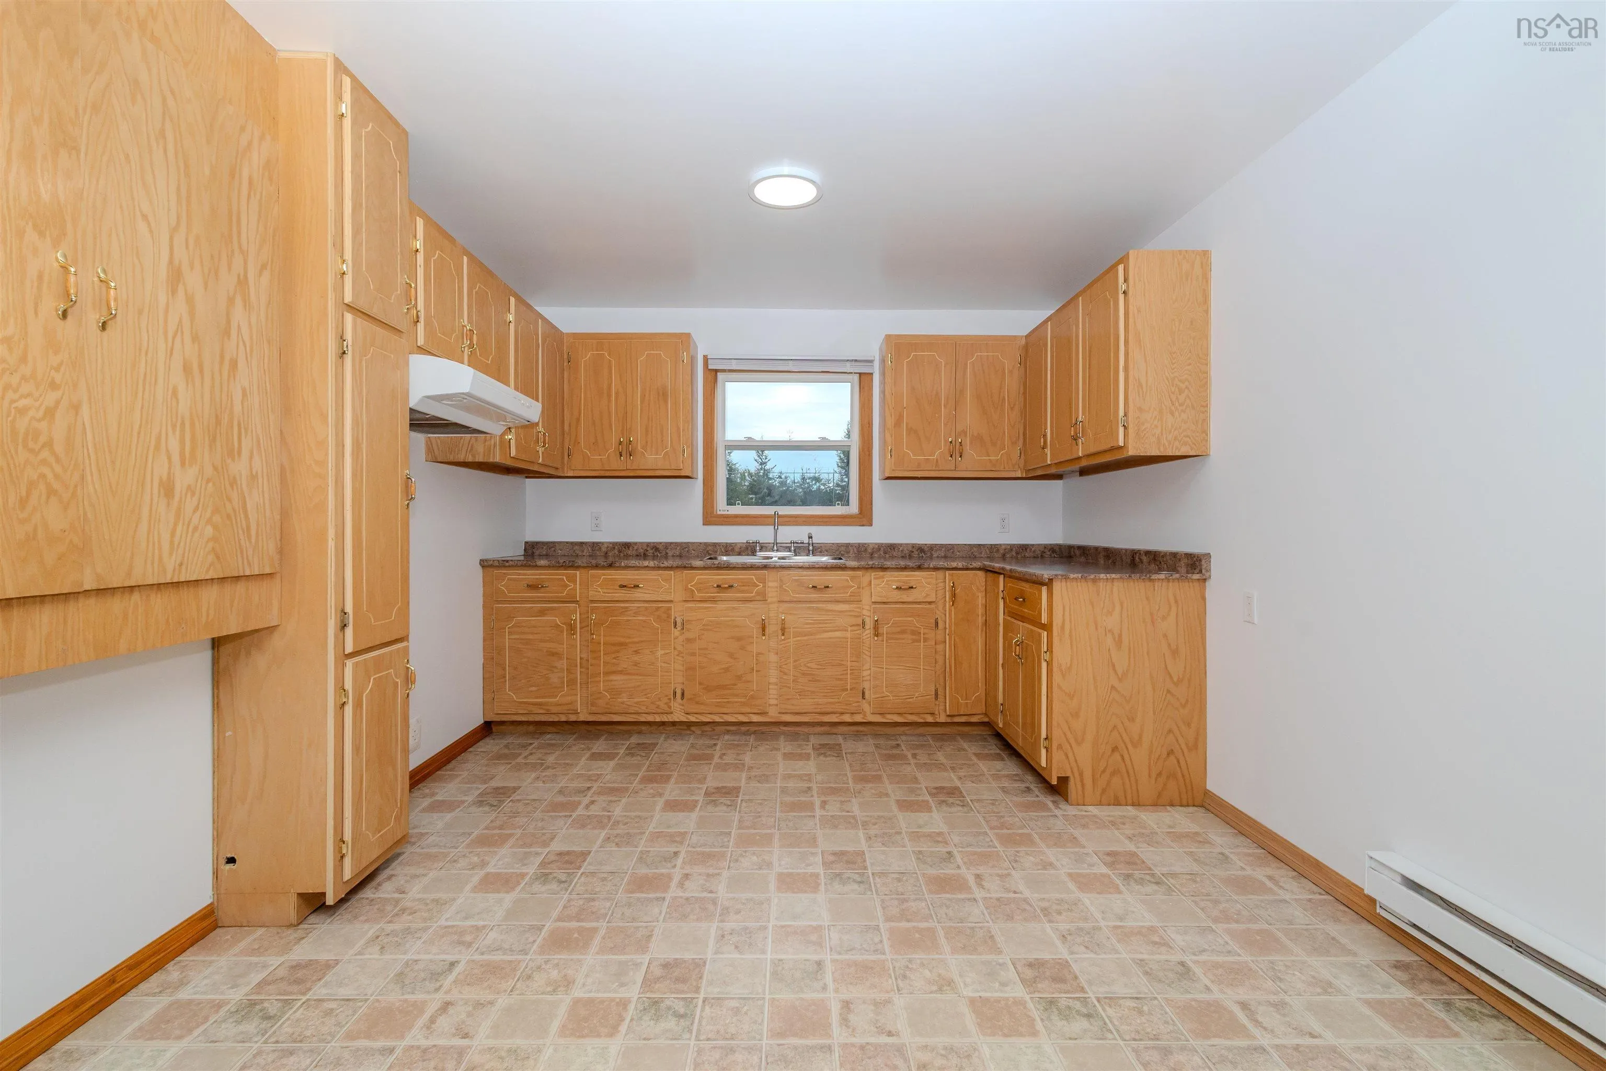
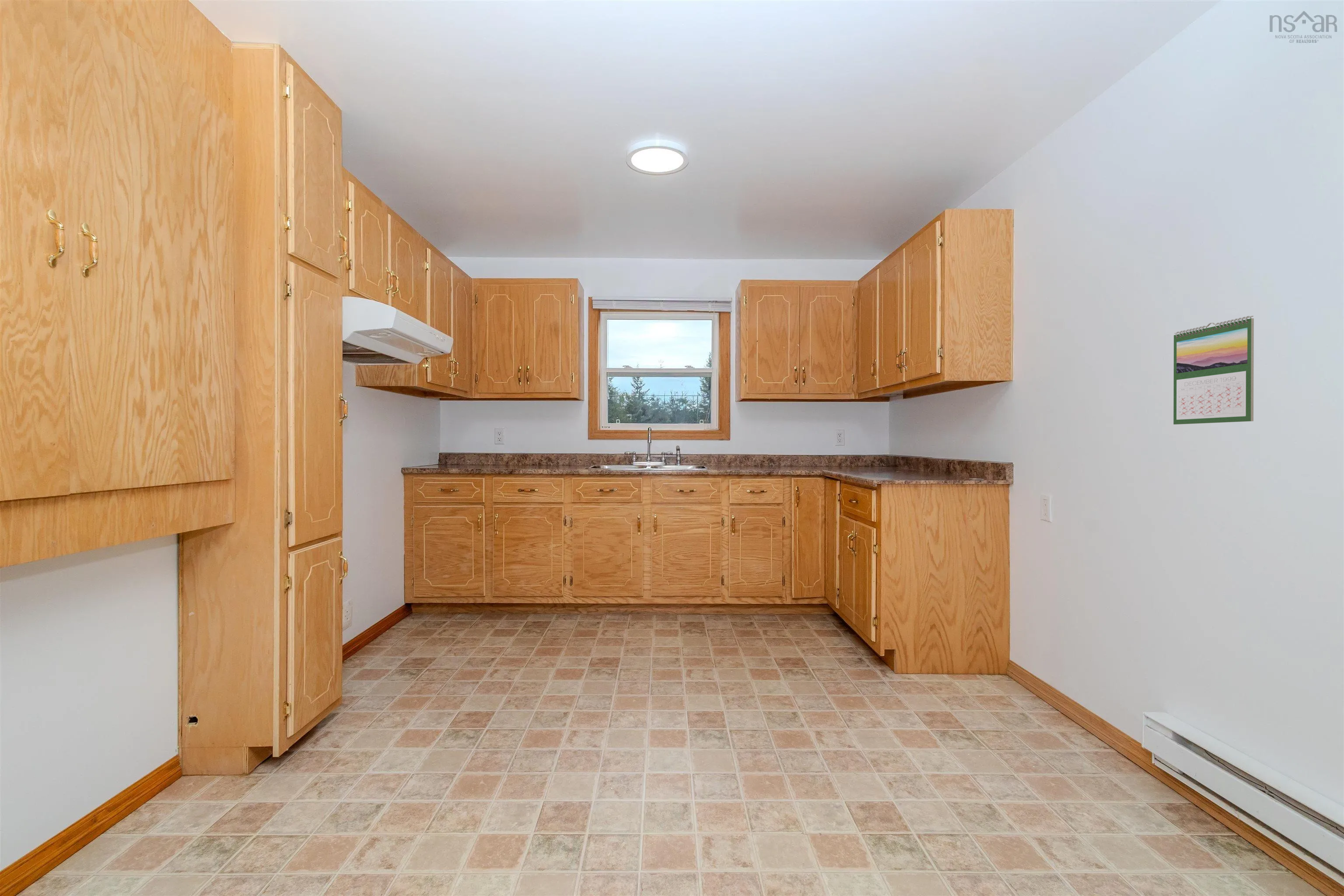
+ calendar [1173,315,1254,425]
